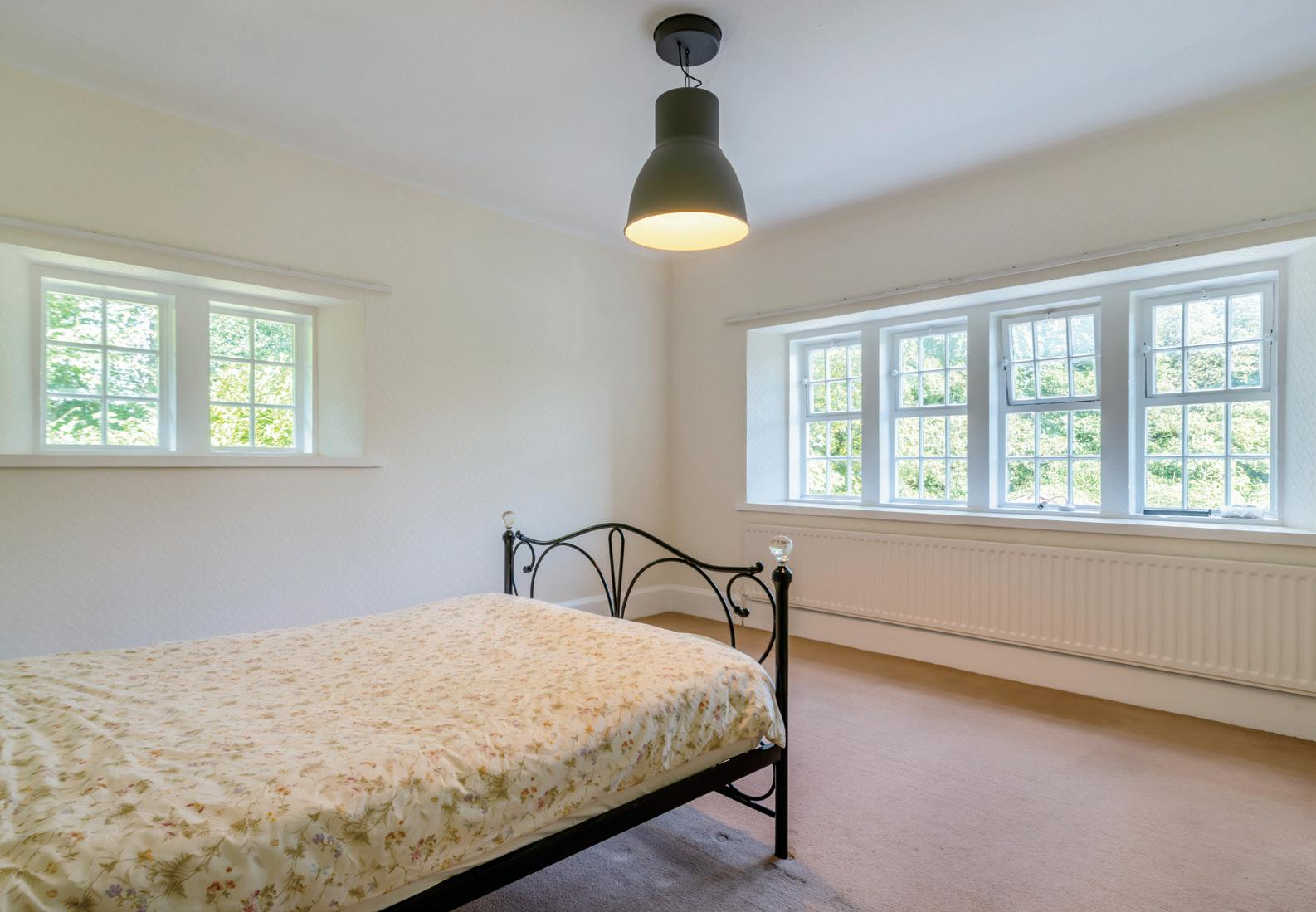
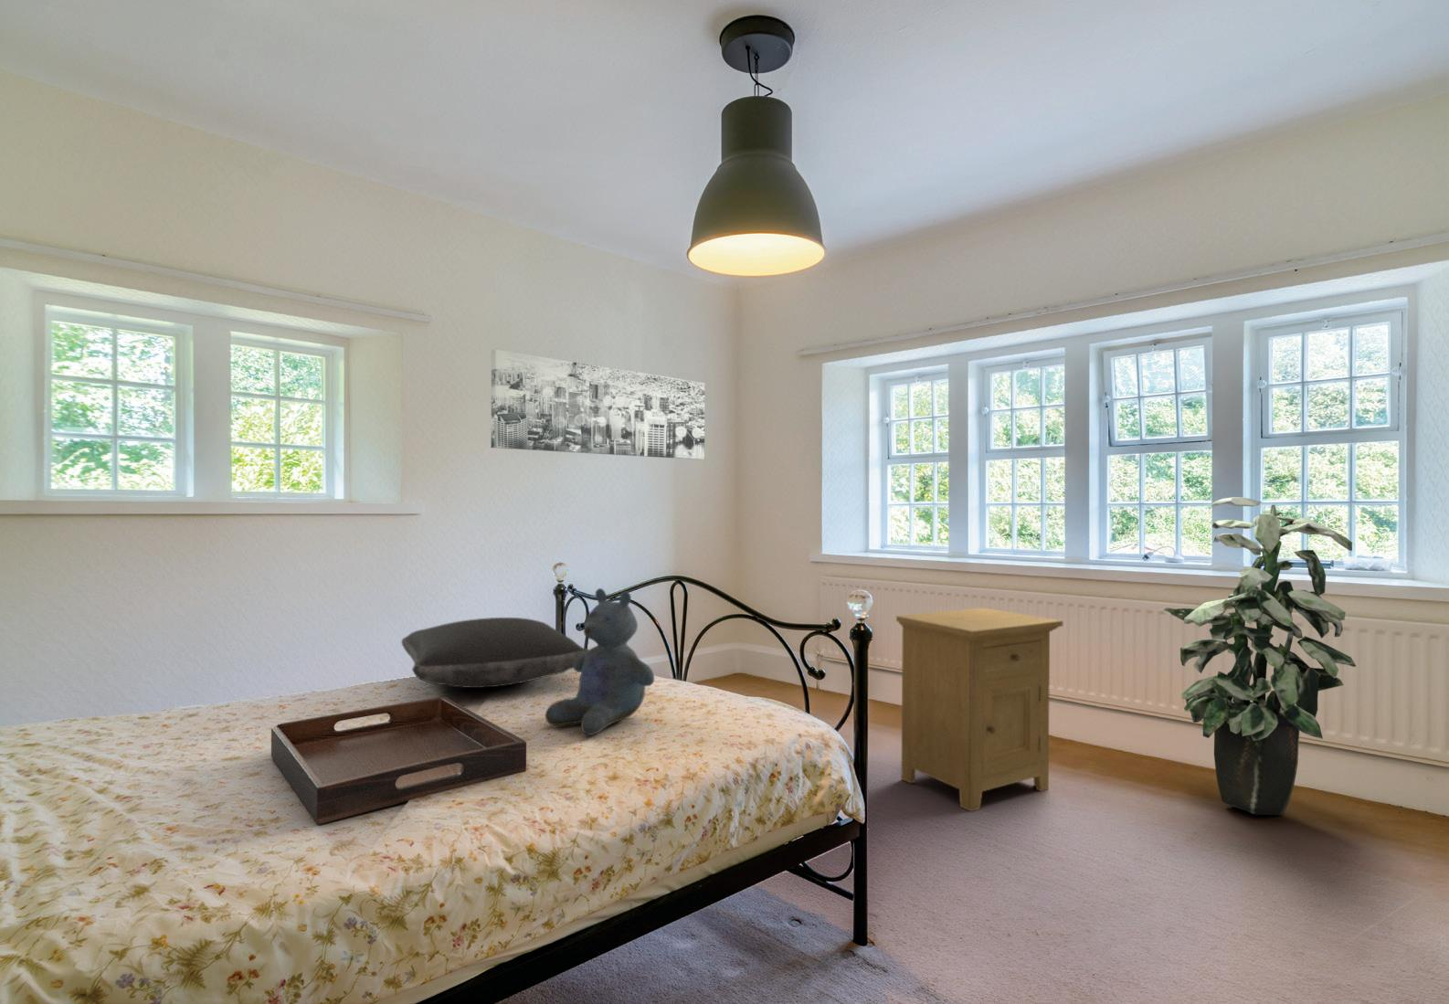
+ serving tray [271,696,527,825]
+ wall art [490,348,706,460]
+ stuffed bear [545,588,655,736]
+ pillow [400,616,590,689]
+ indoor plant [1163,496,1357,816]
+ nightstand [895,607,1064,812]
